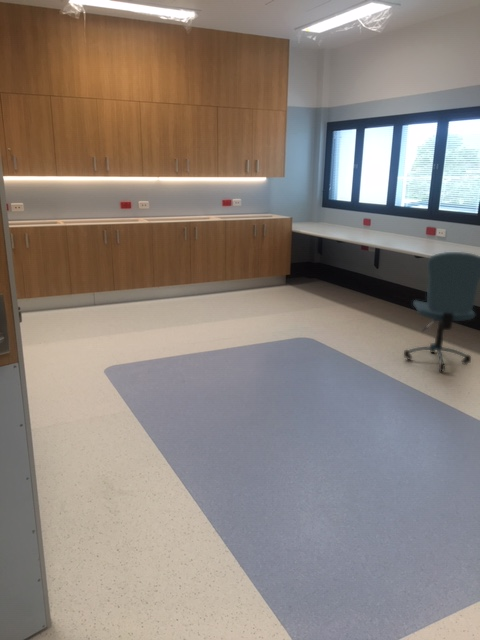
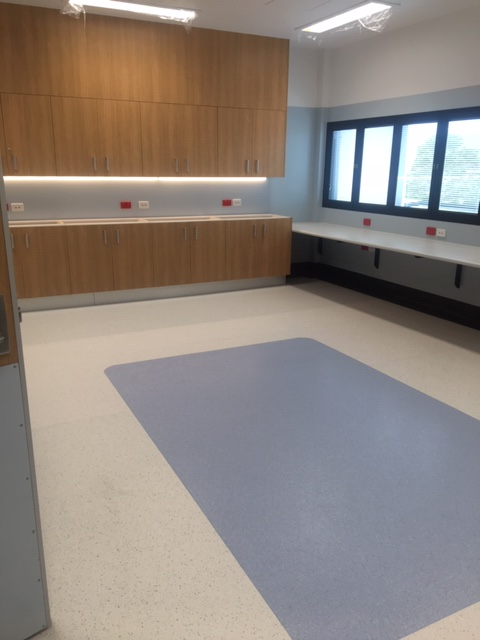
- office chair [403,251,480,373]
